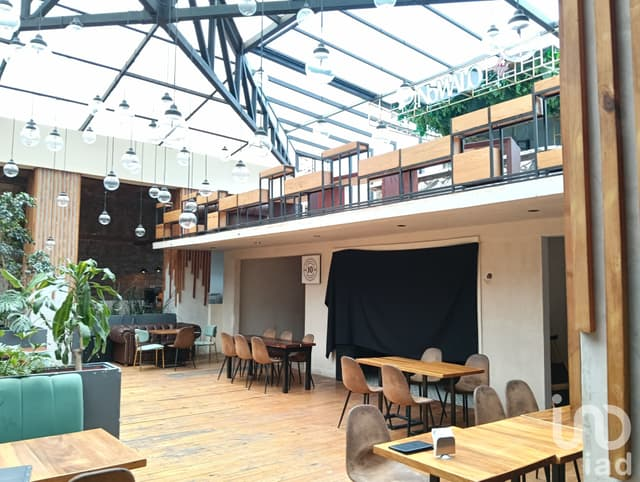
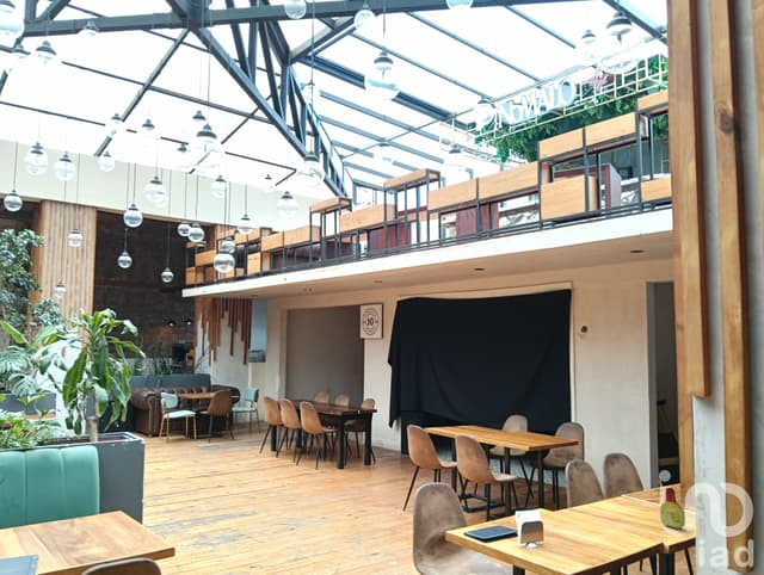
+ bottle [659,487,686,530]
